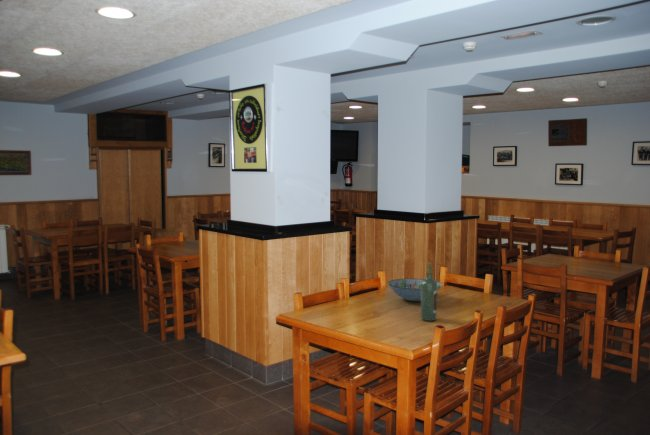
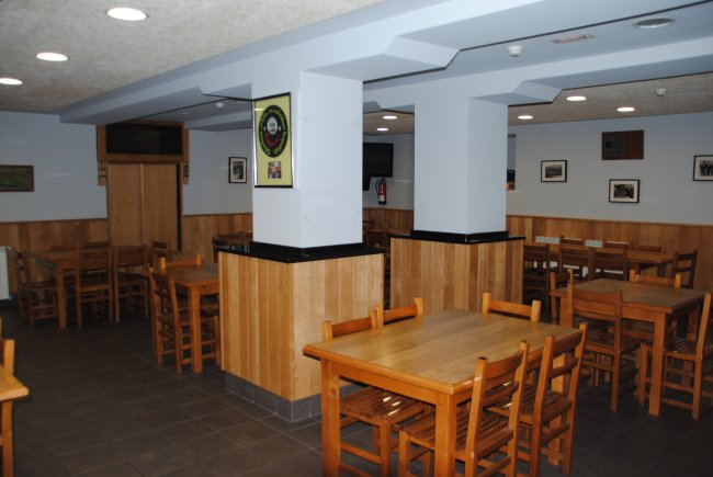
- decorative bowl [387,278,443,302]
- wine bottle [420,262,438,322]
